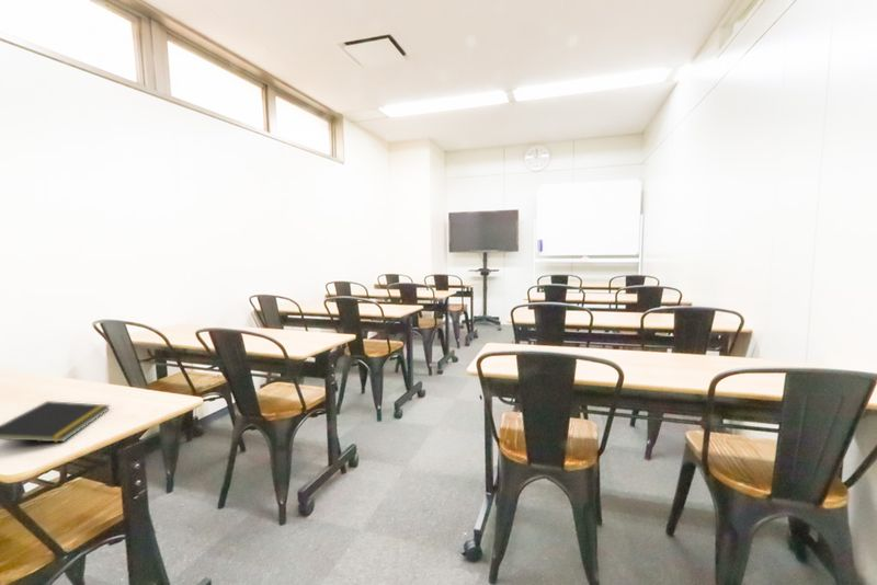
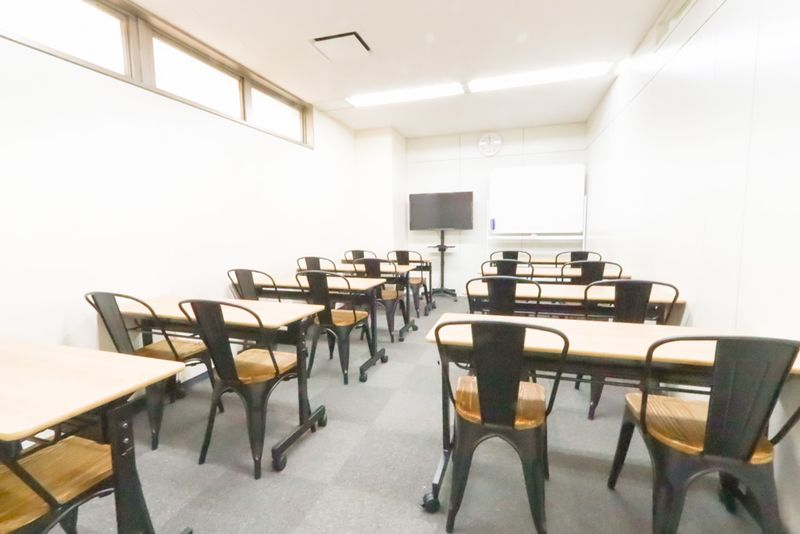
- notepad [0,400,111,443]
